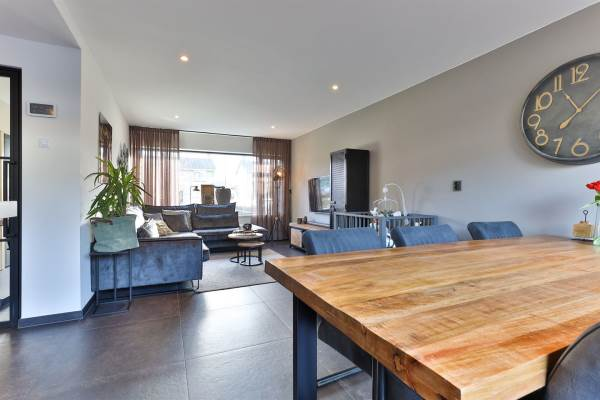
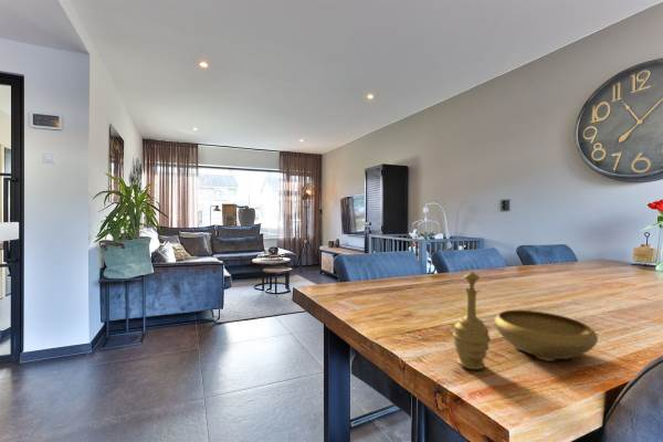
+ decorative bowl [452,271,599,370]
